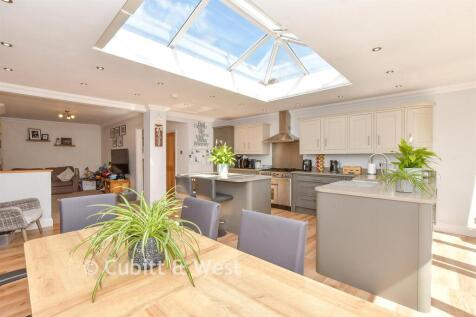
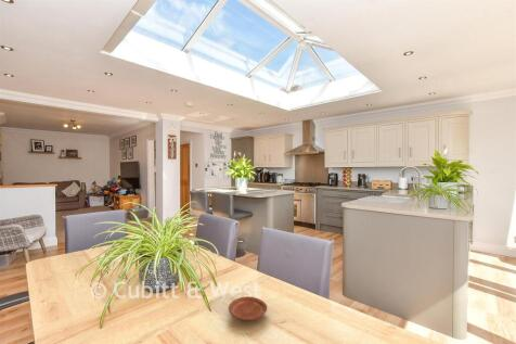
+ plate [228,295,268,322]
